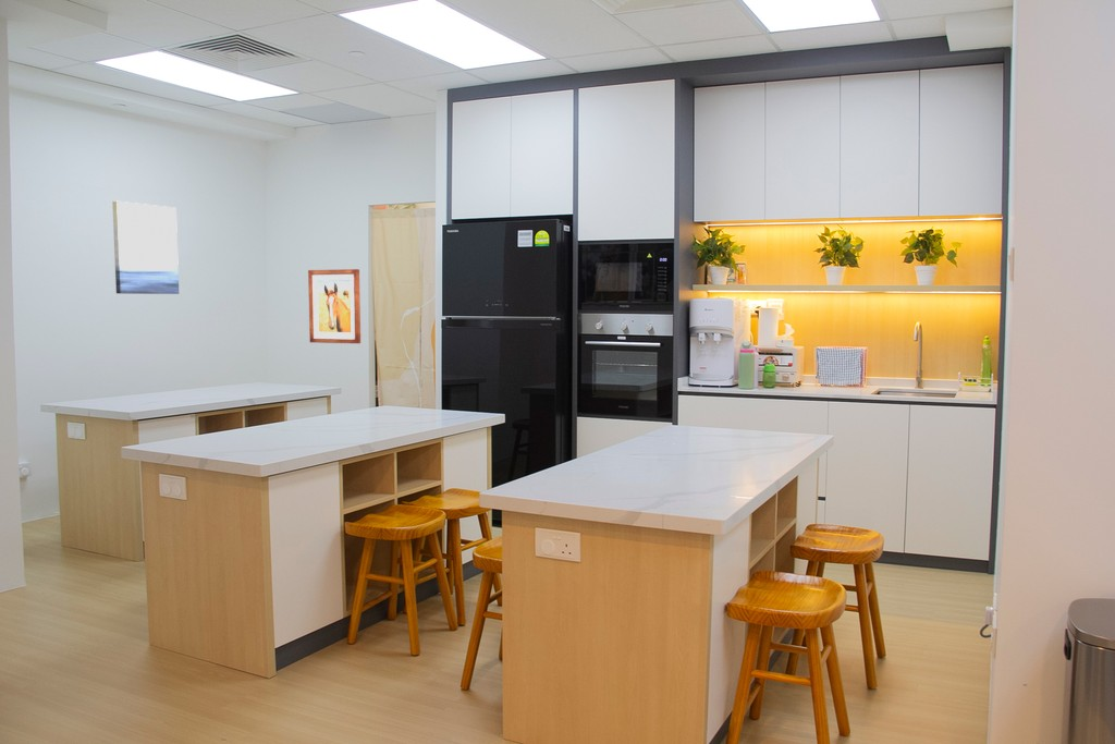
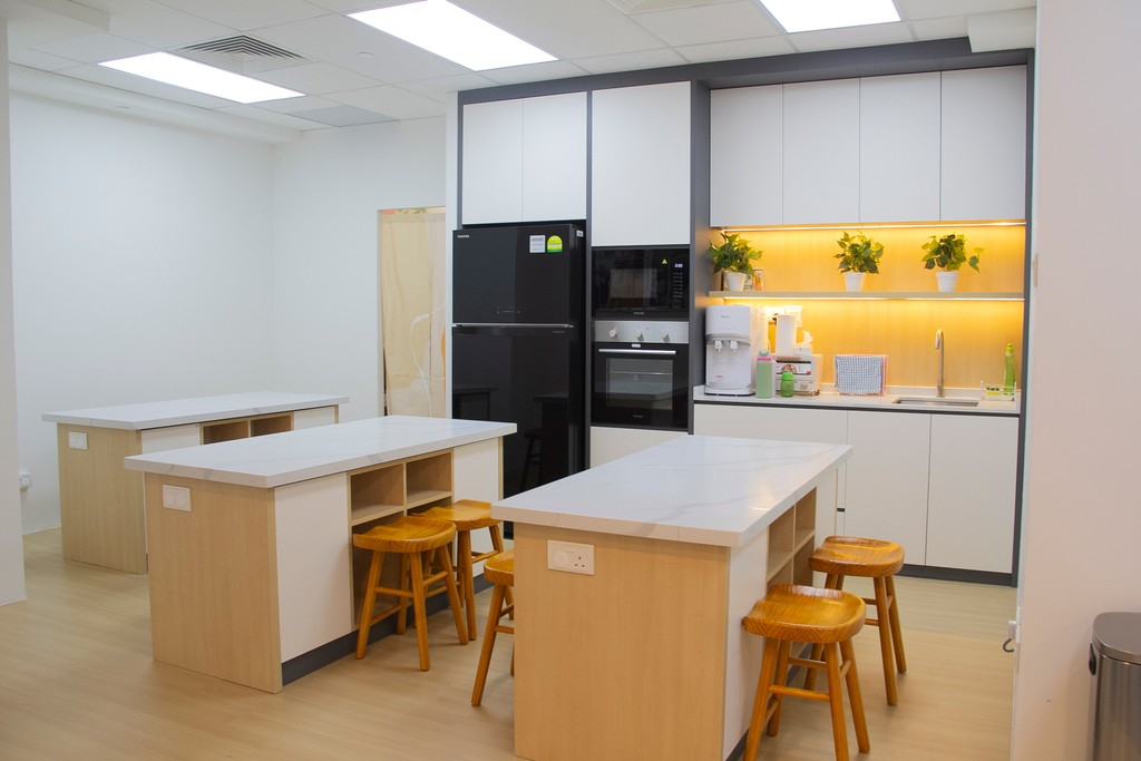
- wall art [307,268,362,344]
- wall art [111,200,180,295]
